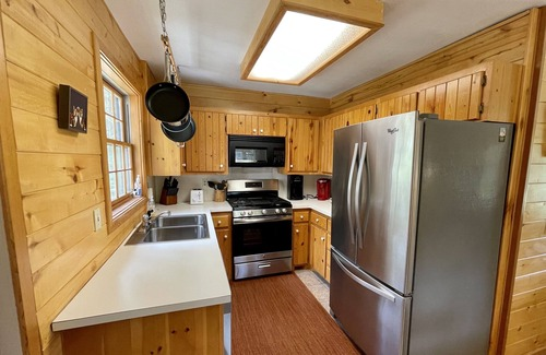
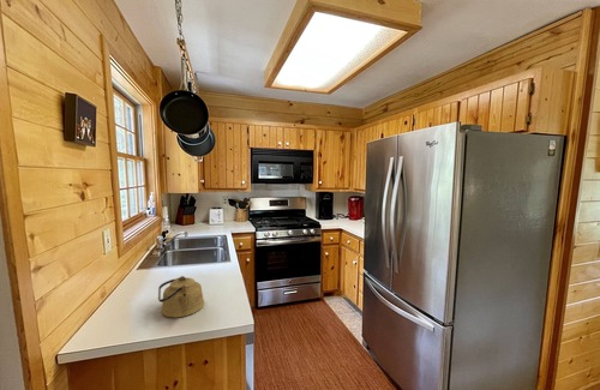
+ kettle [157,275,205,319]
